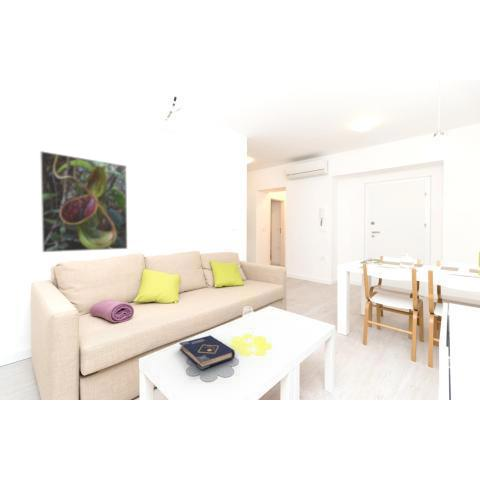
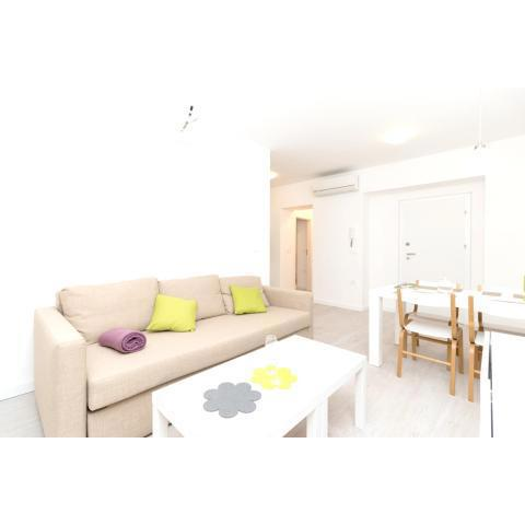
- book [179,334,236,370]
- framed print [39,150,128,253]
